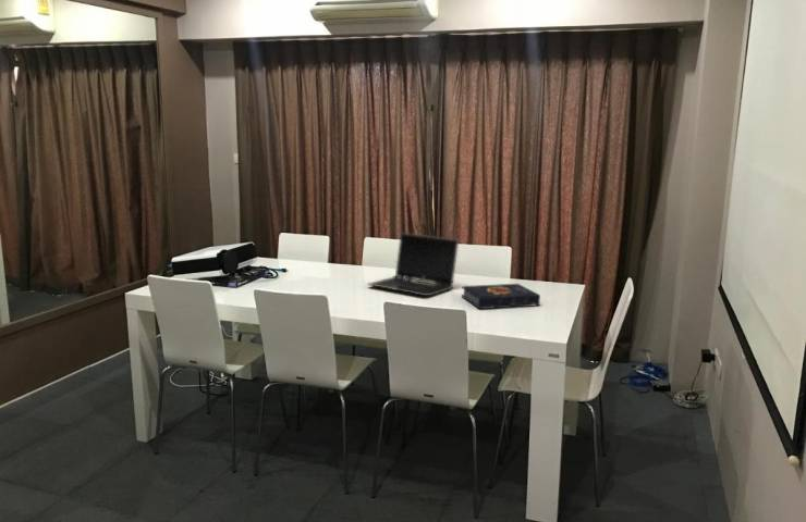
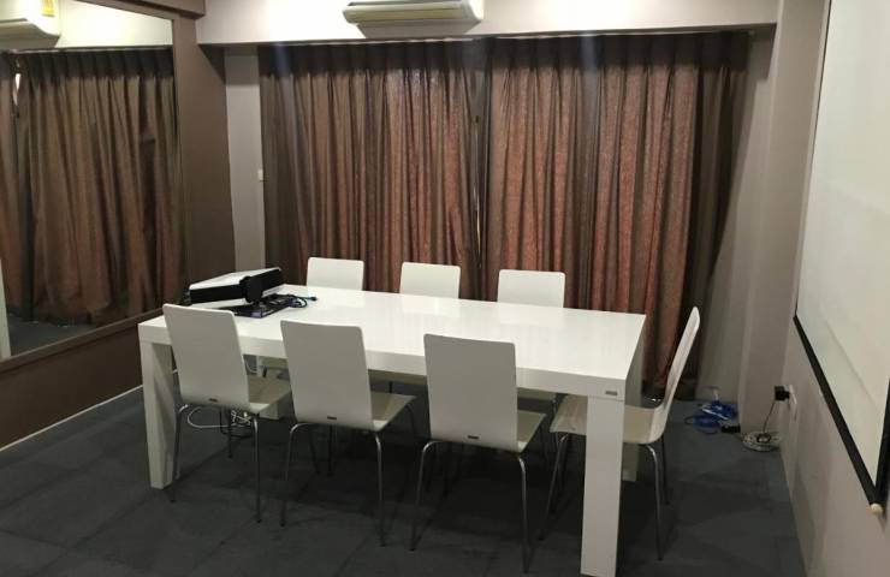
- book [461,283,541,310]
- laptop computer [366,232,460,297]
